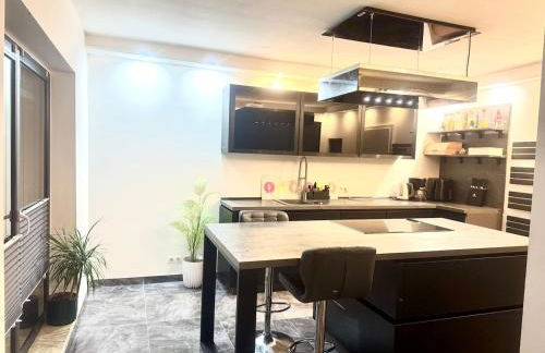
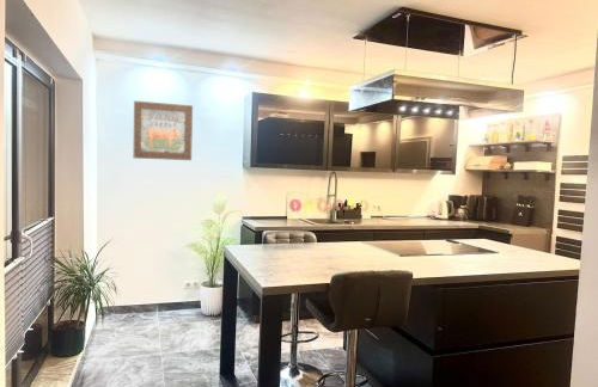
+ wall art [133,99,194,161]
